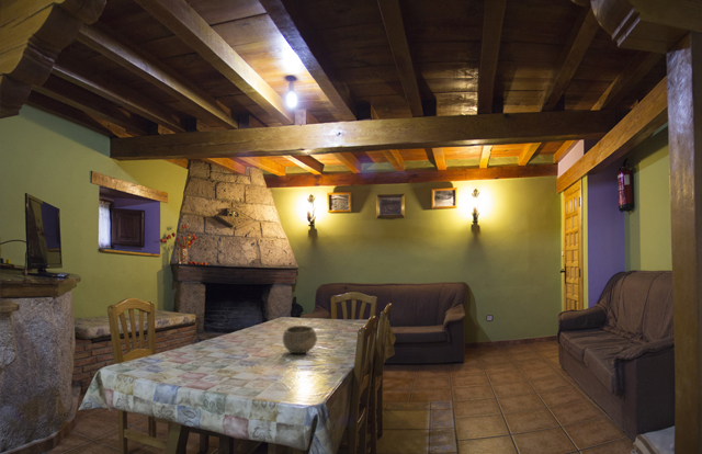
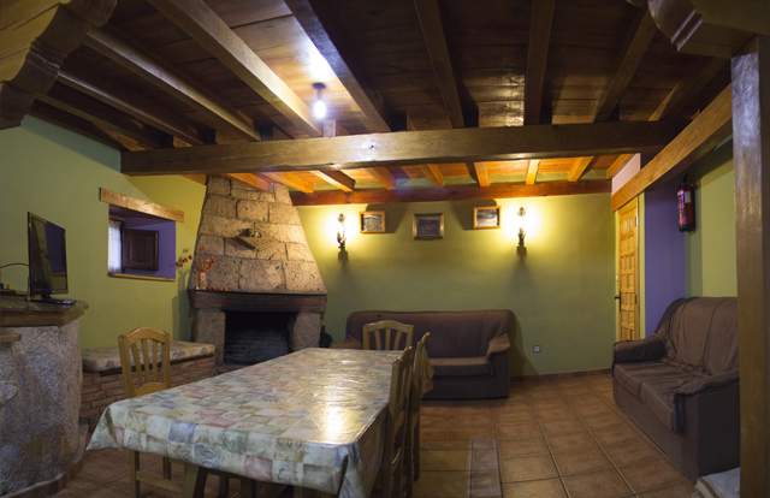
- bowl [282,325,318,354]
